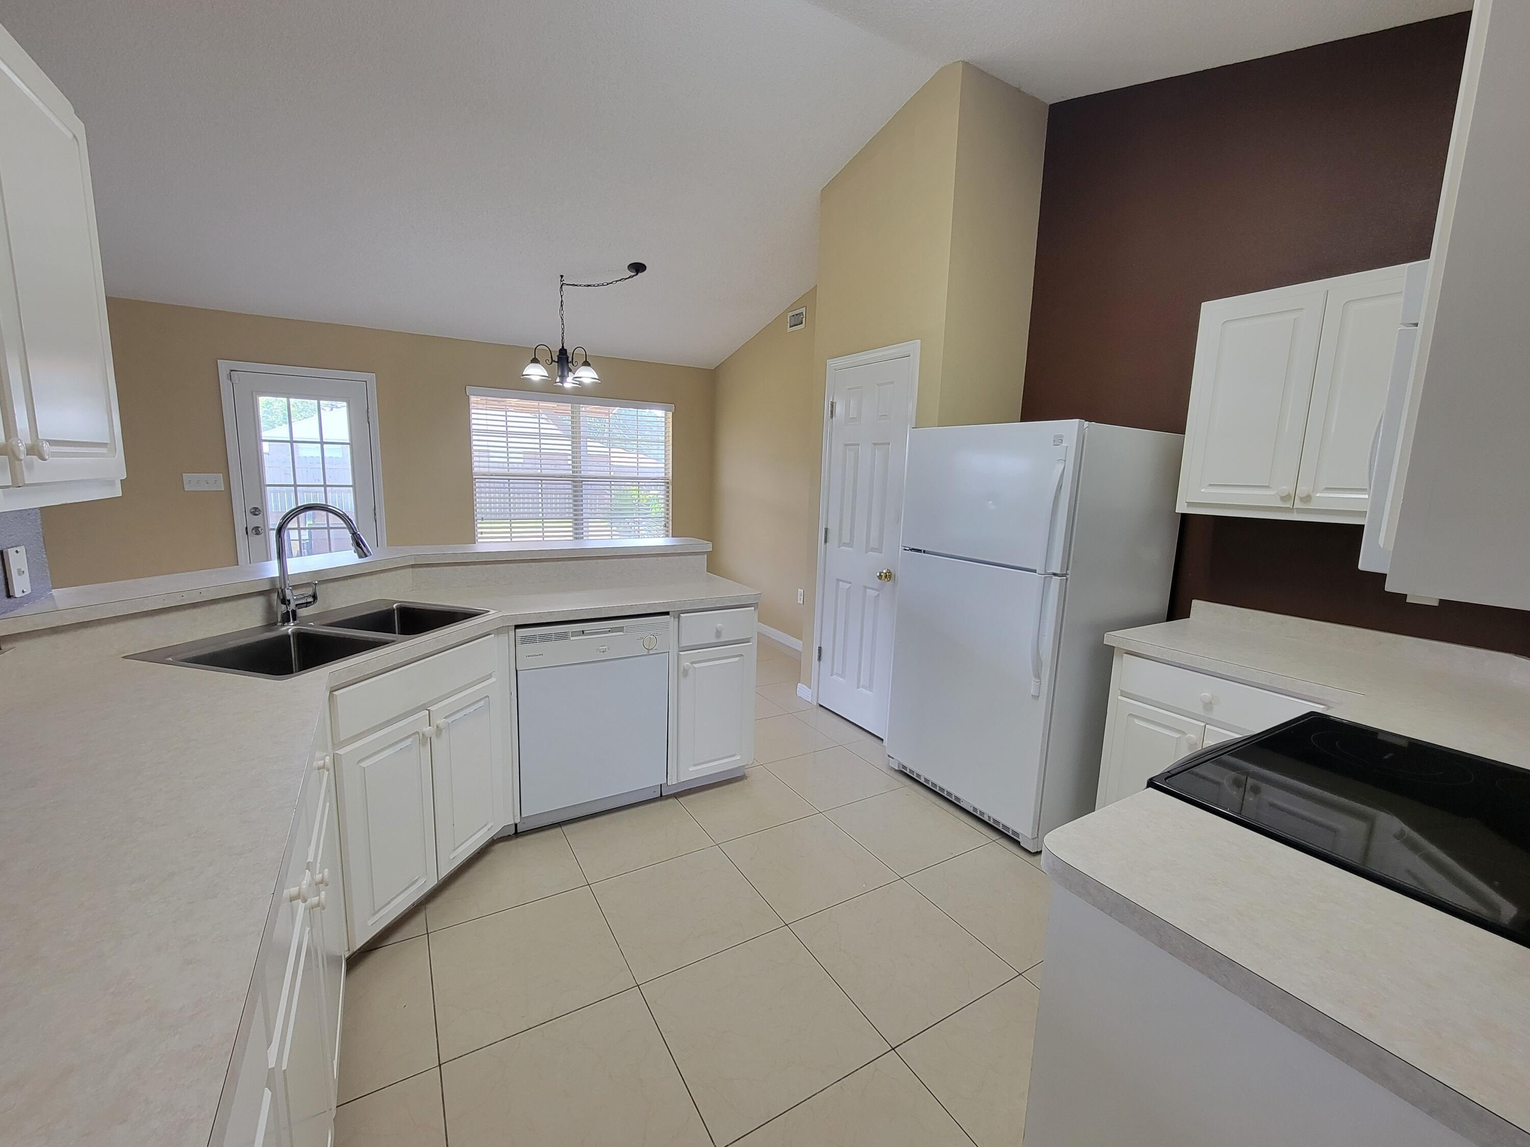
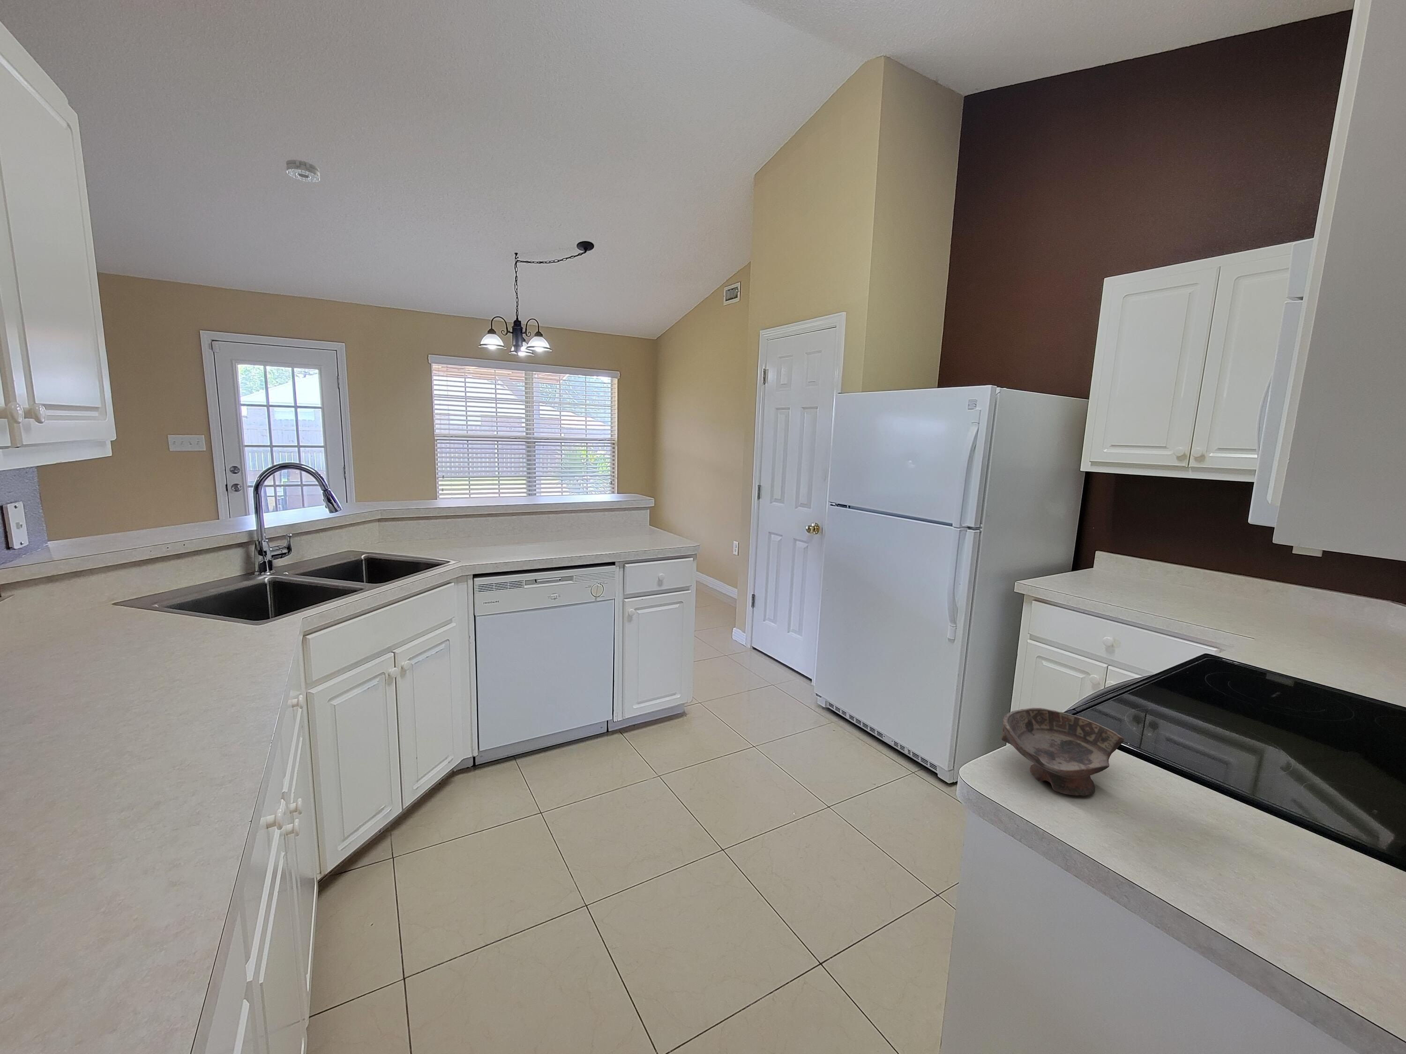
+ smoke detector [286,158,321,183]
+ ceramic bowl [1001,707,1125,796]
